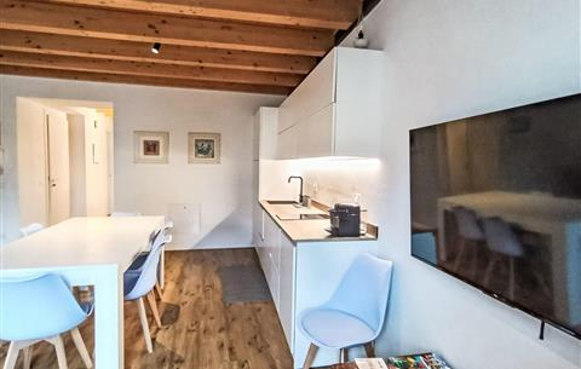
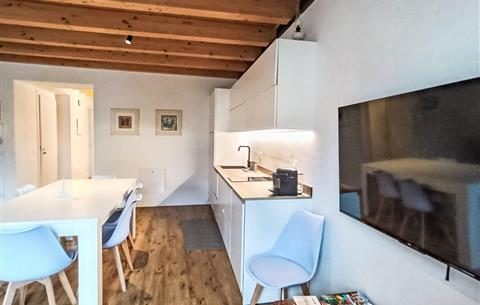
+ candle holder [52,176,74,201]
